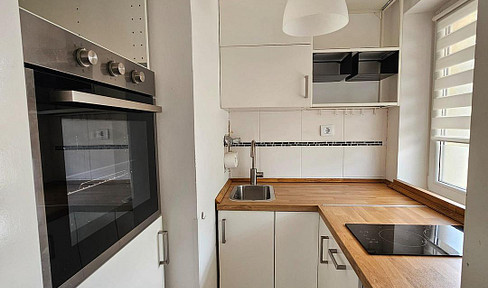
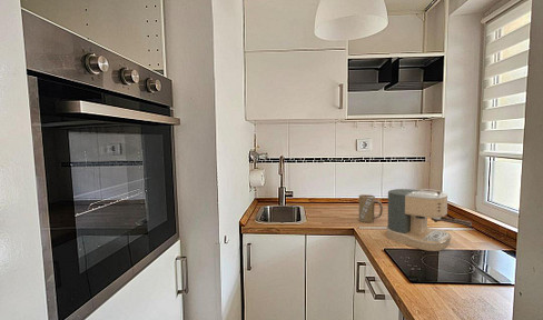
+ coffee maker [385,188,473,252]
+ mug [357,193,384,223]
